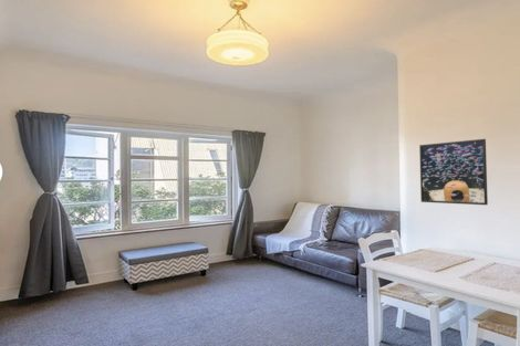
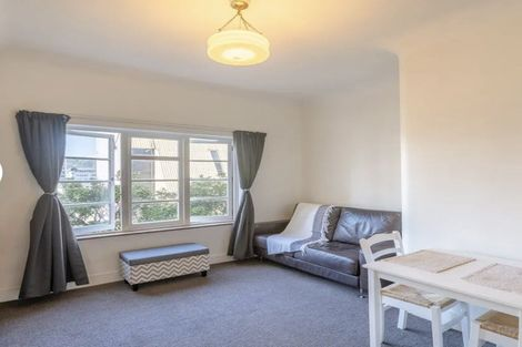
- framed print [418,138,489,206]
